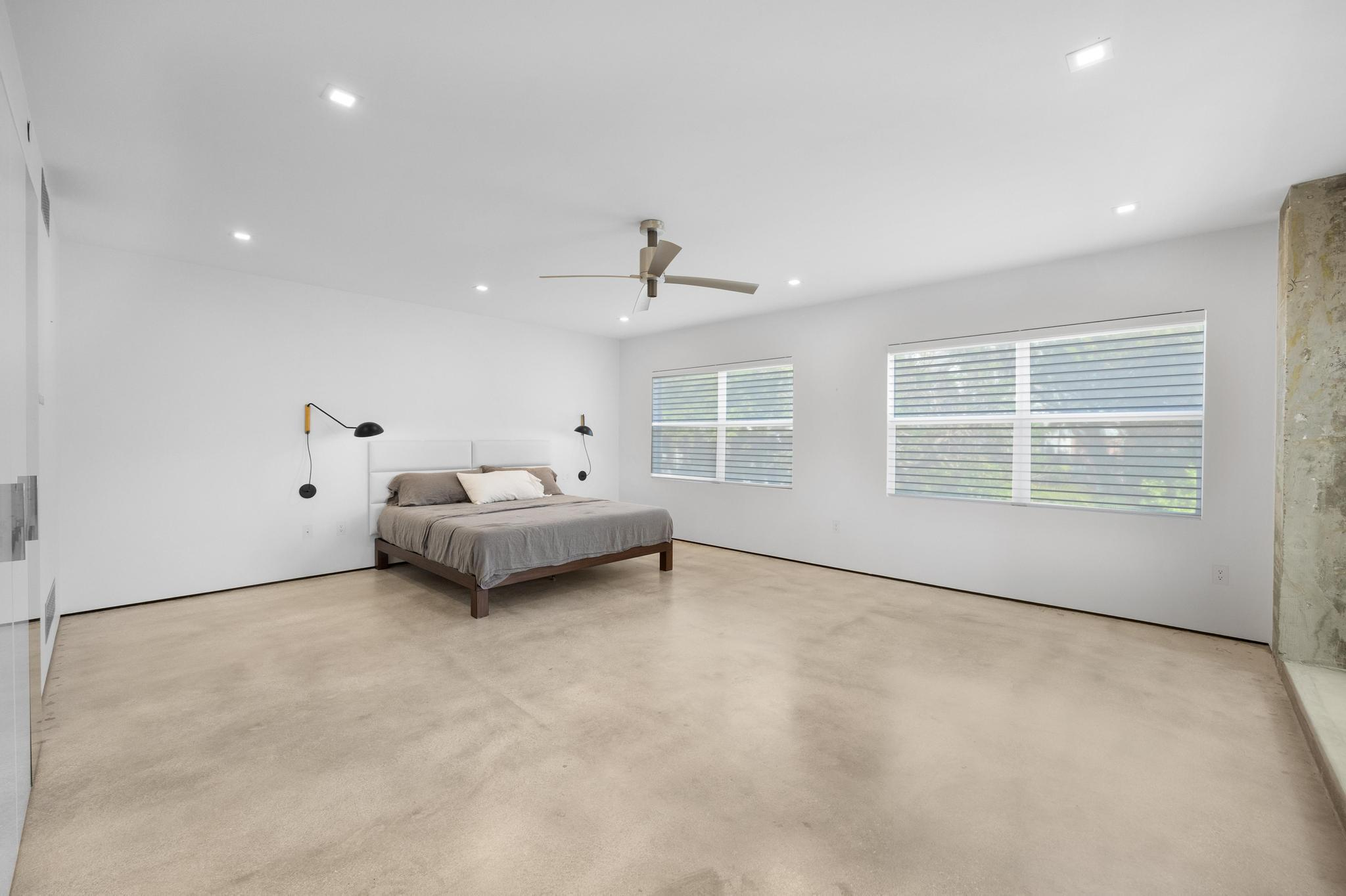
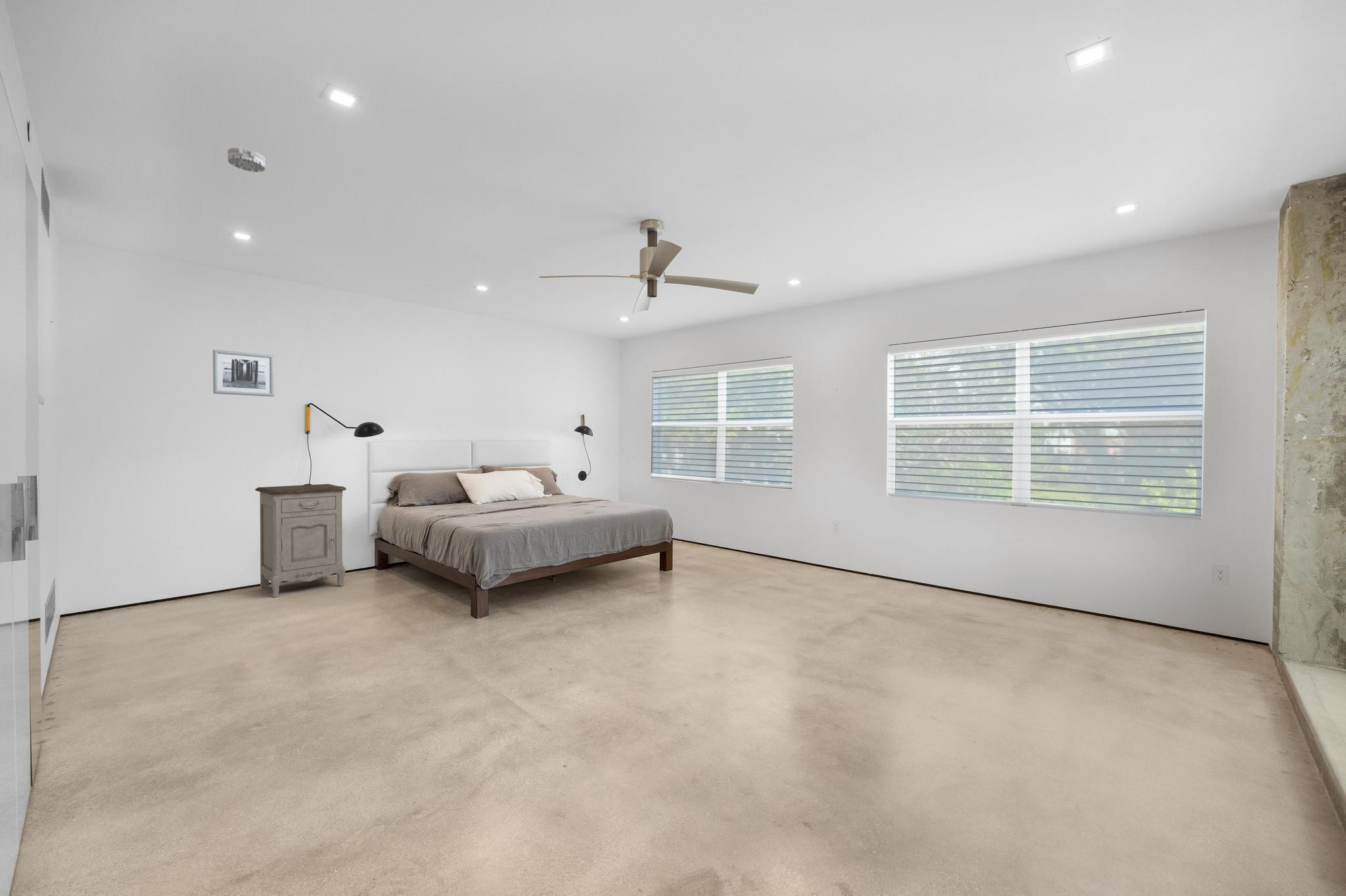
+ nightstand [255,483,347,598]
+ smoke detector [227,146,266,173]
+ wall art [212,349,275,397]
